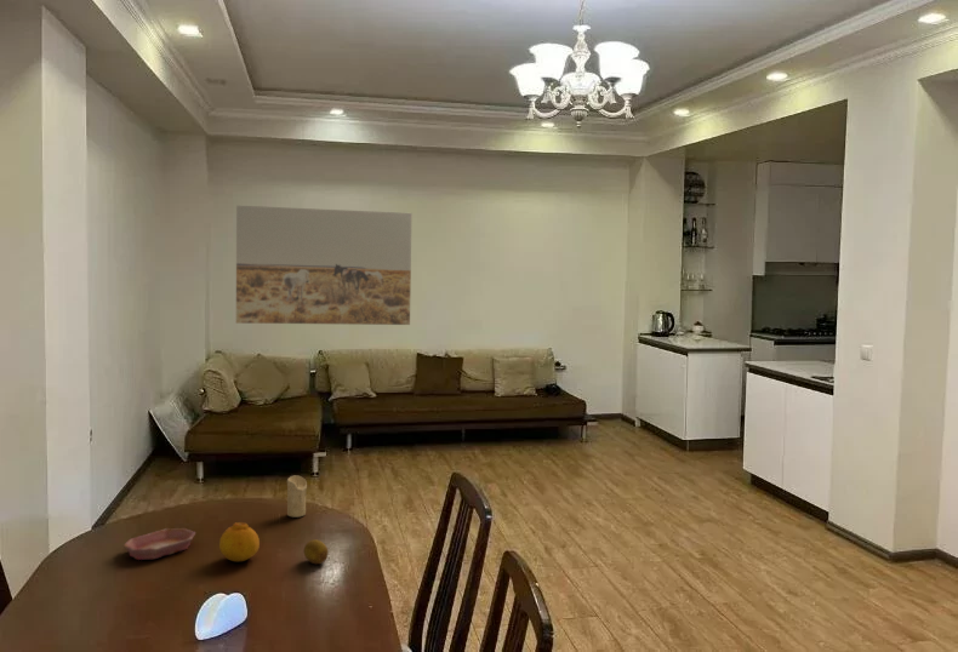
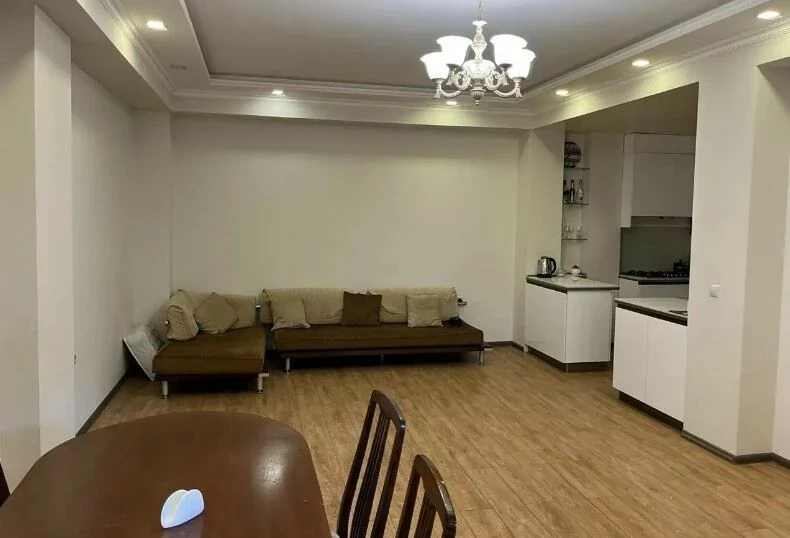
- wall art [235,205,414,326]
- candle [286,475,308,519]
- fruit [302,538,330,565]
- fruit [218,521,261,562]
- bowl [122,527,196,561]
